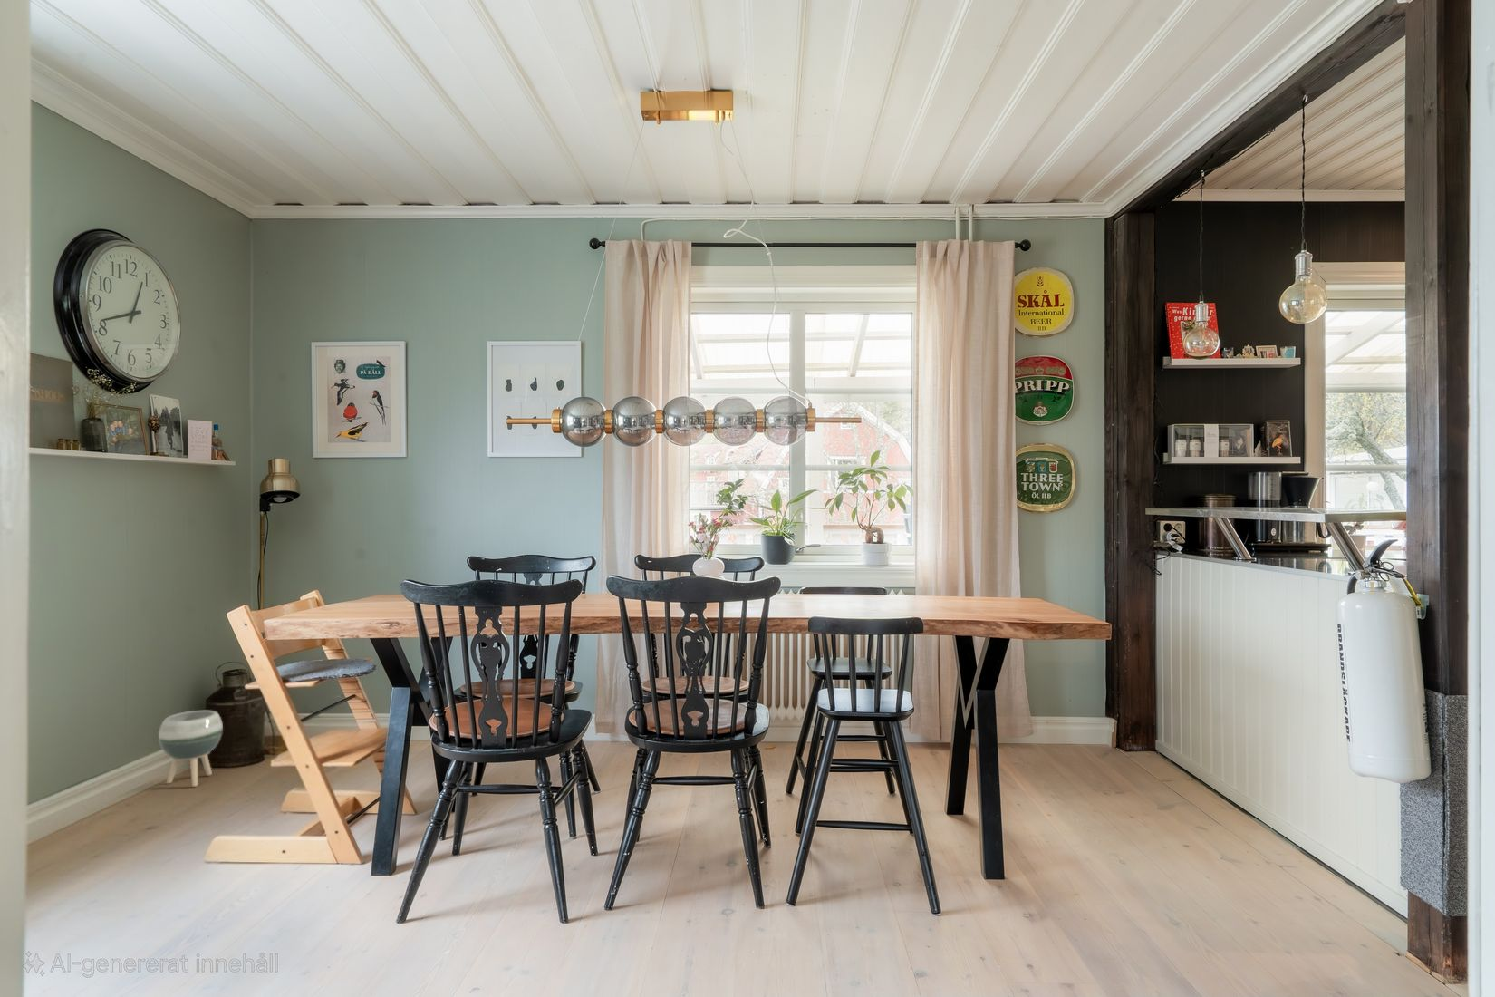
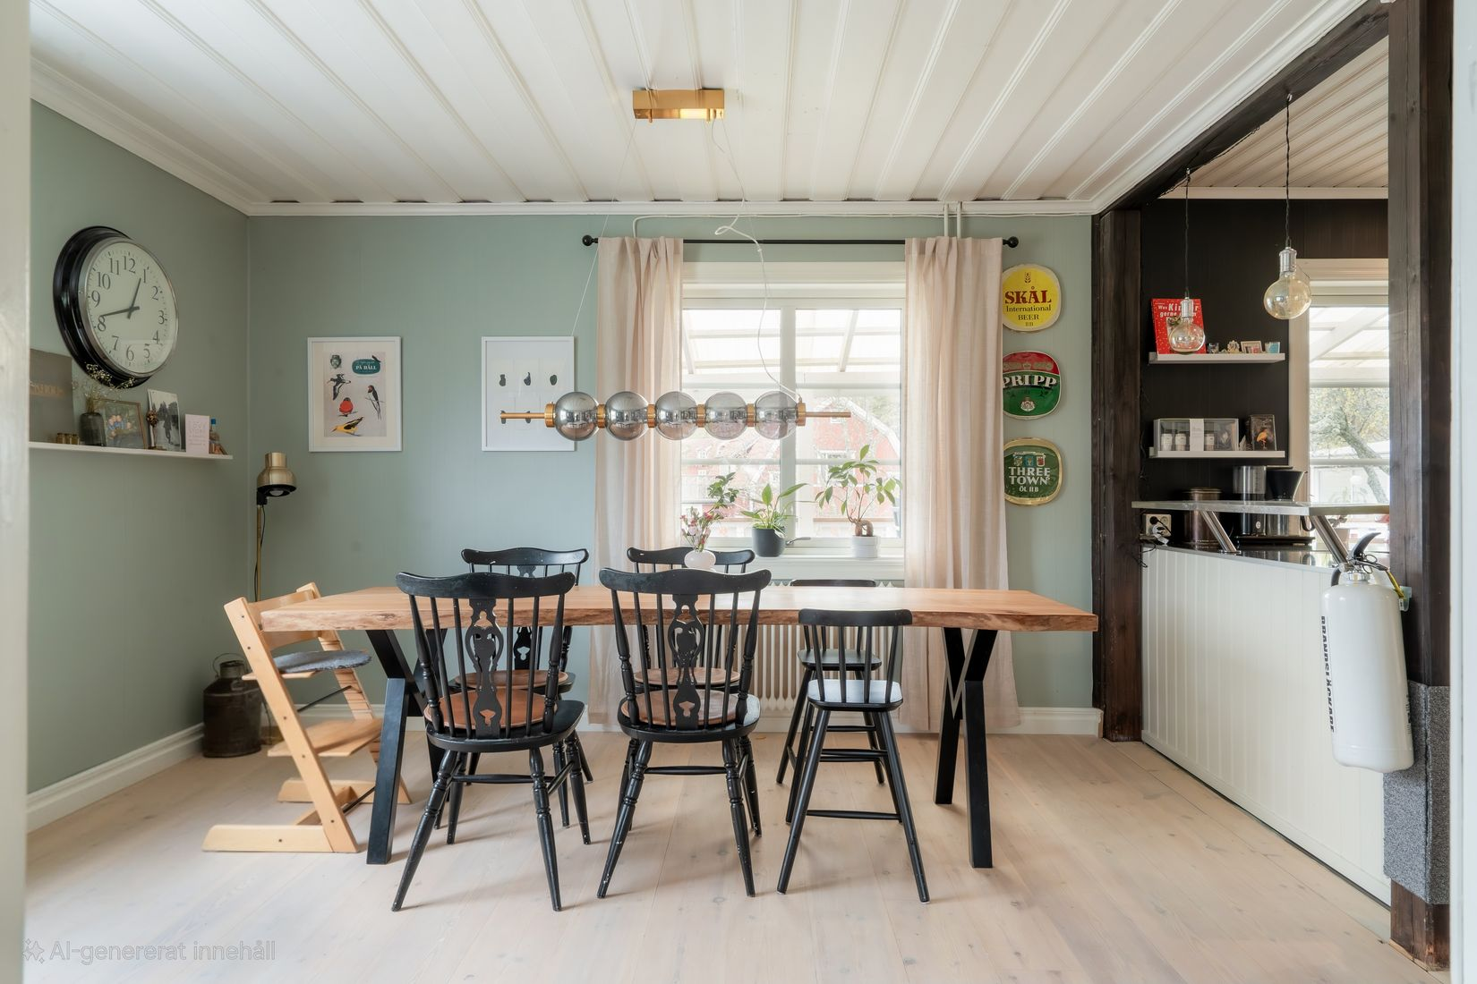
- planter [158,710,224,788]
